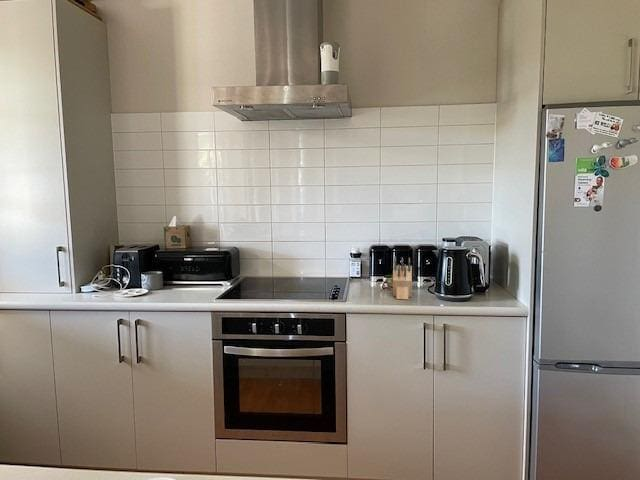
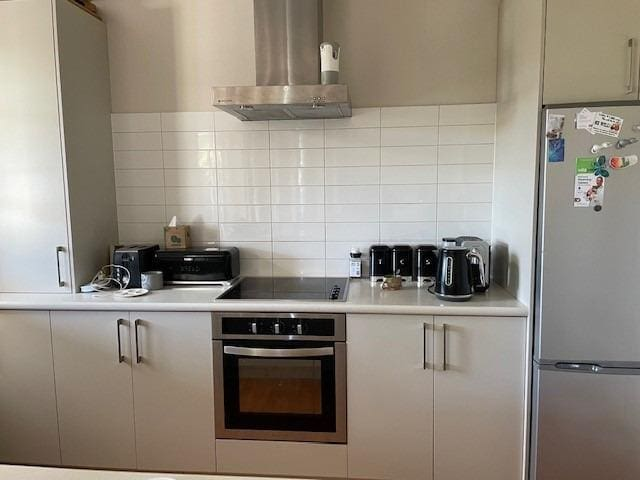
- knife block [392,256,413,300]
